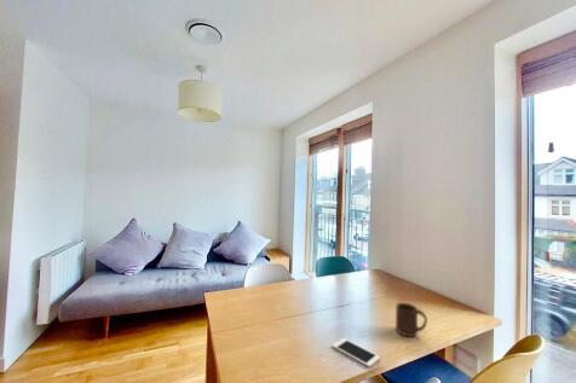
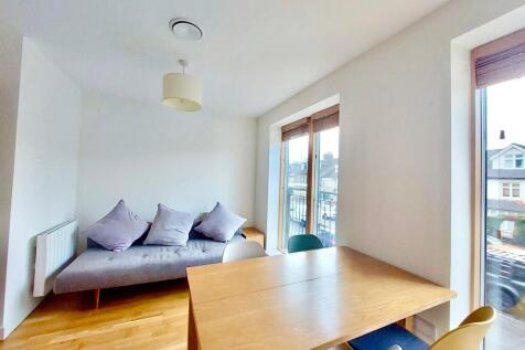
- cup [394,302,428,338]
- cell phone [332,337,381,369]
